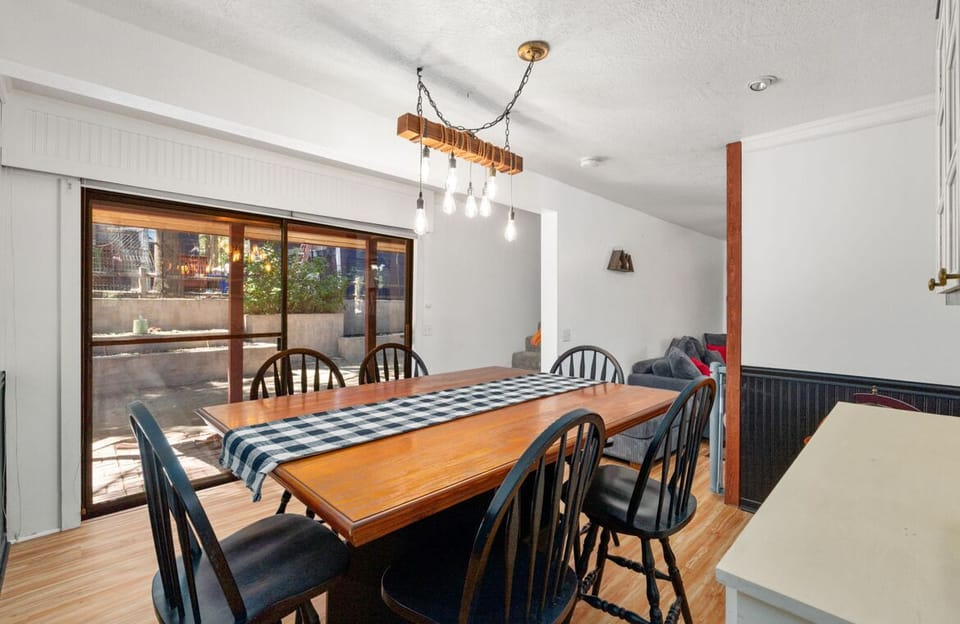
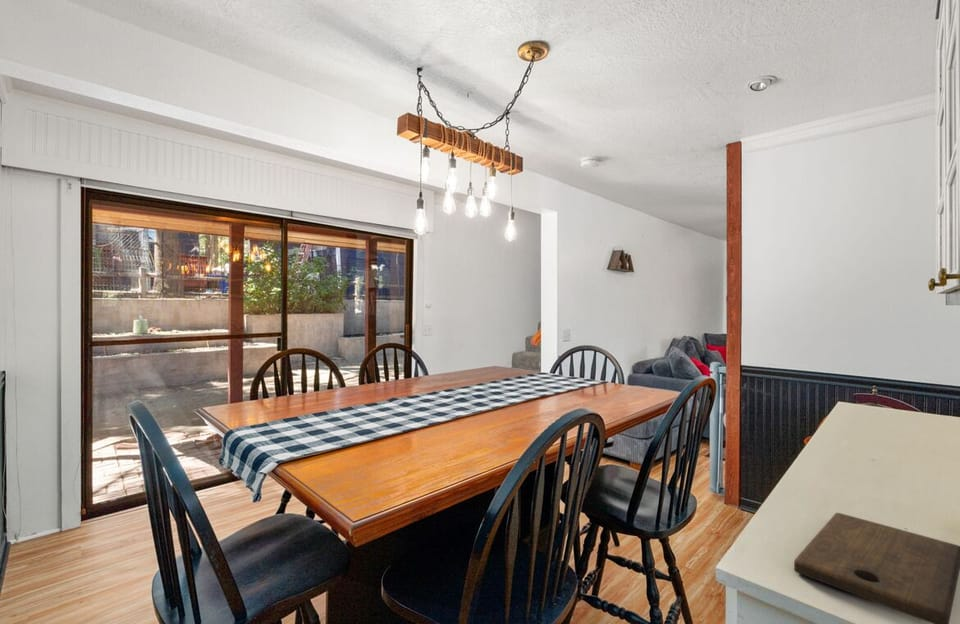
+ cutting board [793,512,960,624]
